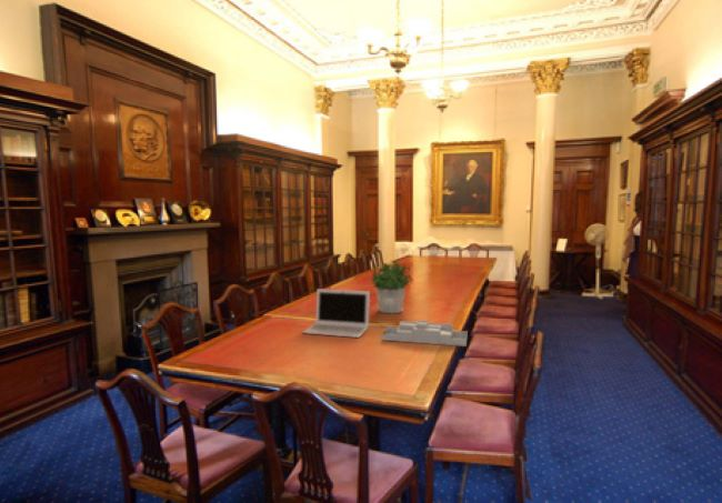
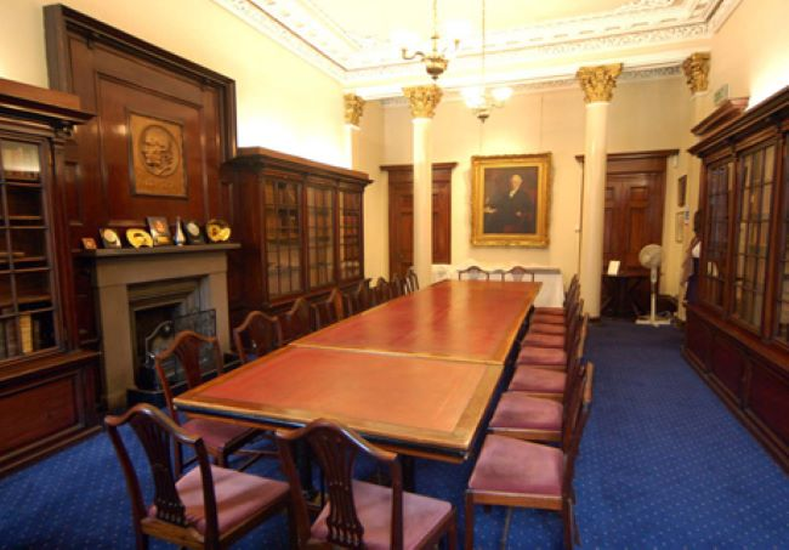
- potted plant [371,260,414,314]
- laptop [301,288,371,339]
- desk organizer [381,319,468,348]
